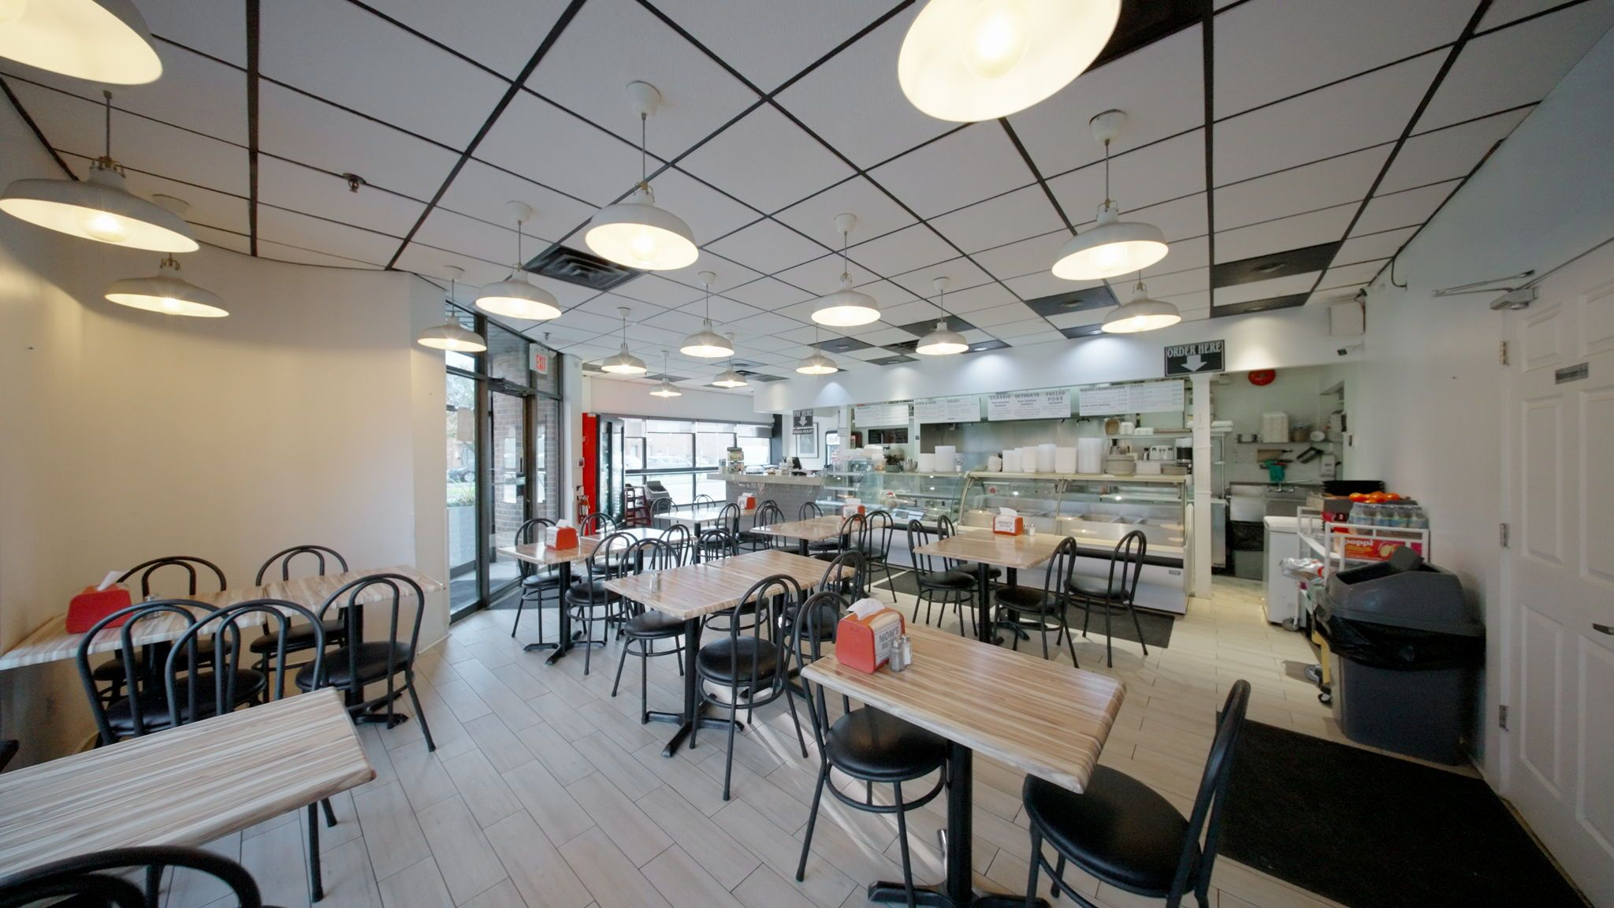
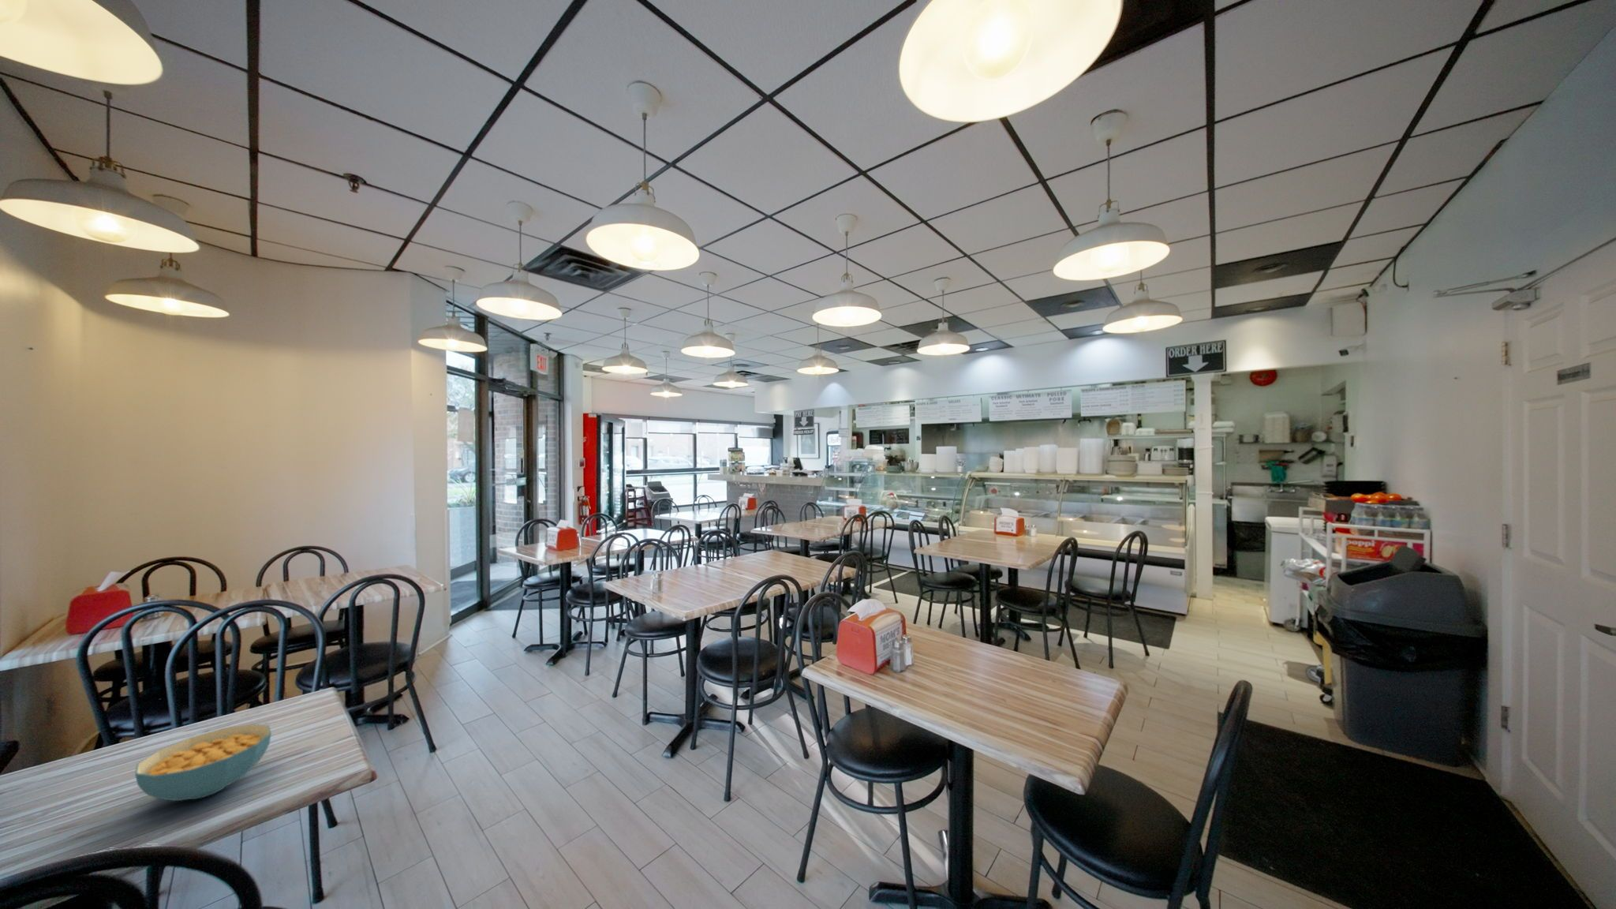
+ cereal bowl [134,723,272,801]
